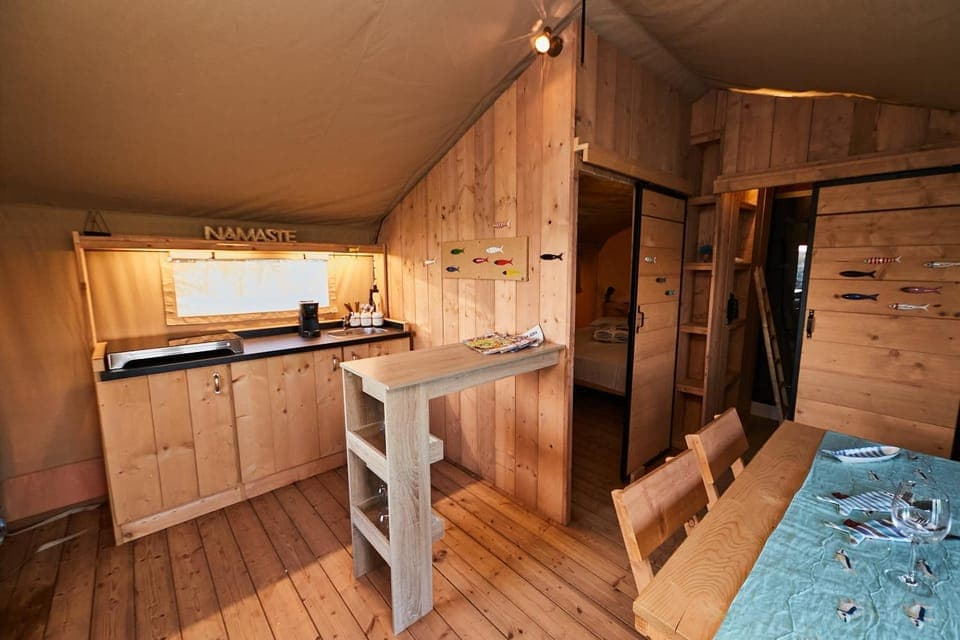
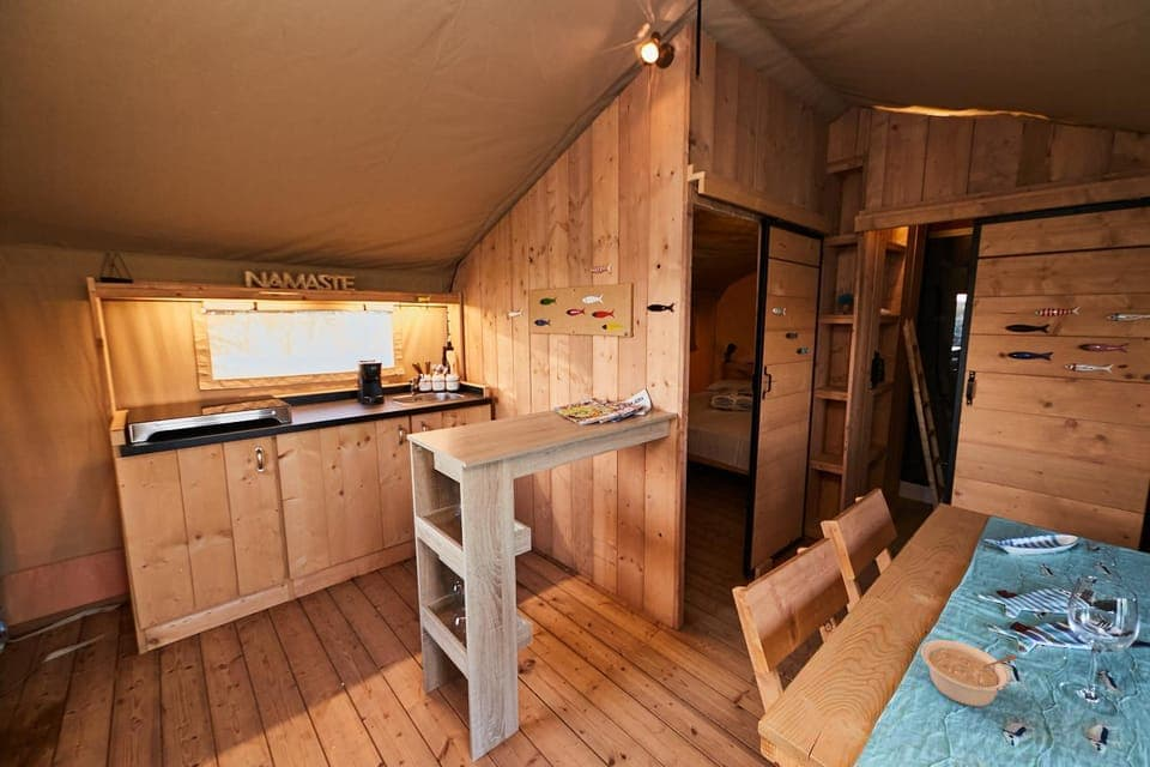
+ legume [920,639,1018,707]
